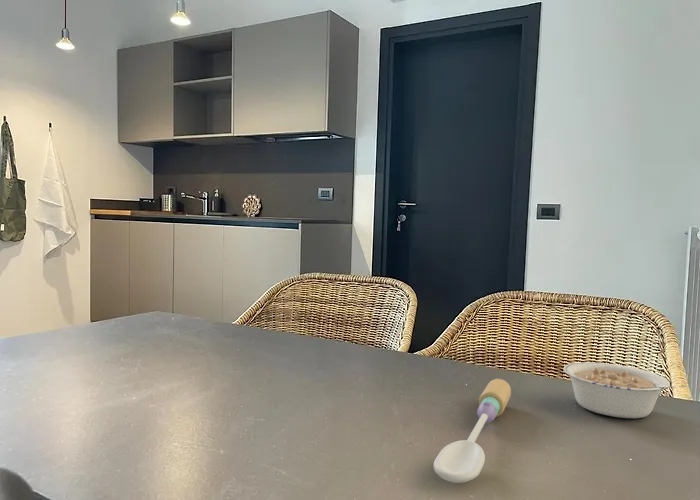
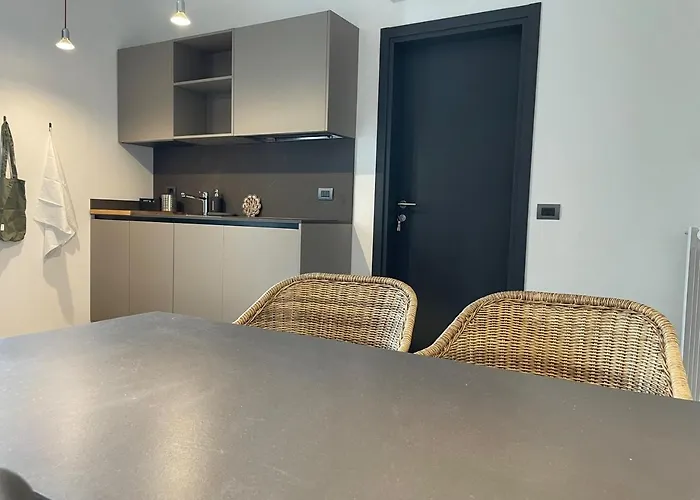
- legume [562,361,689,419]
- spoon [432,378,512,484]
